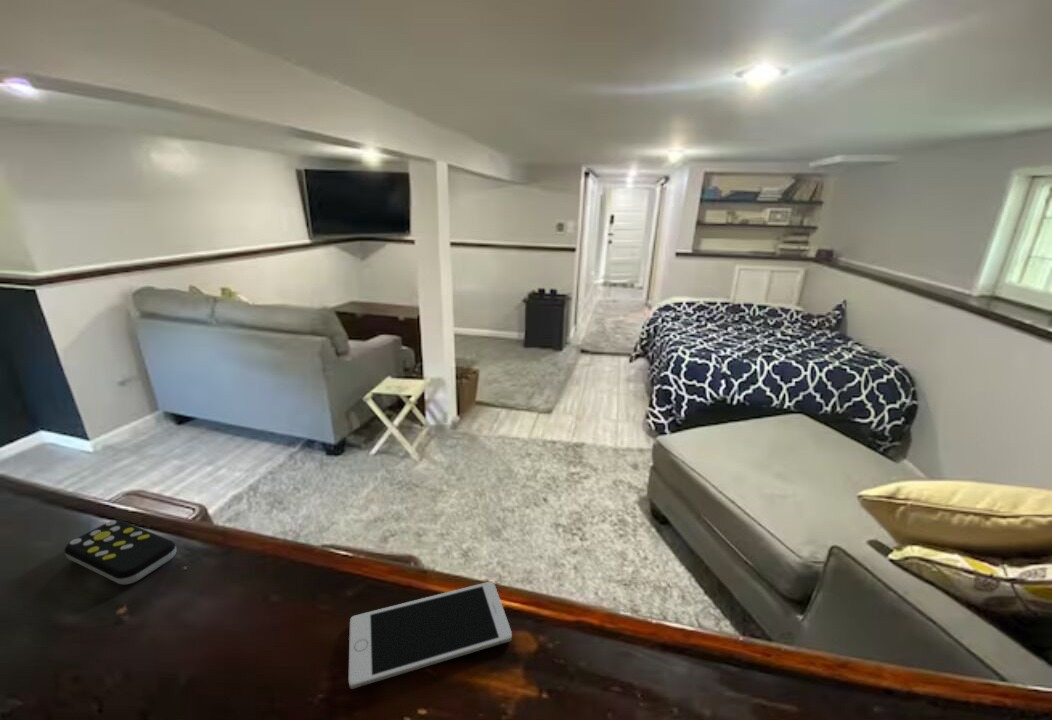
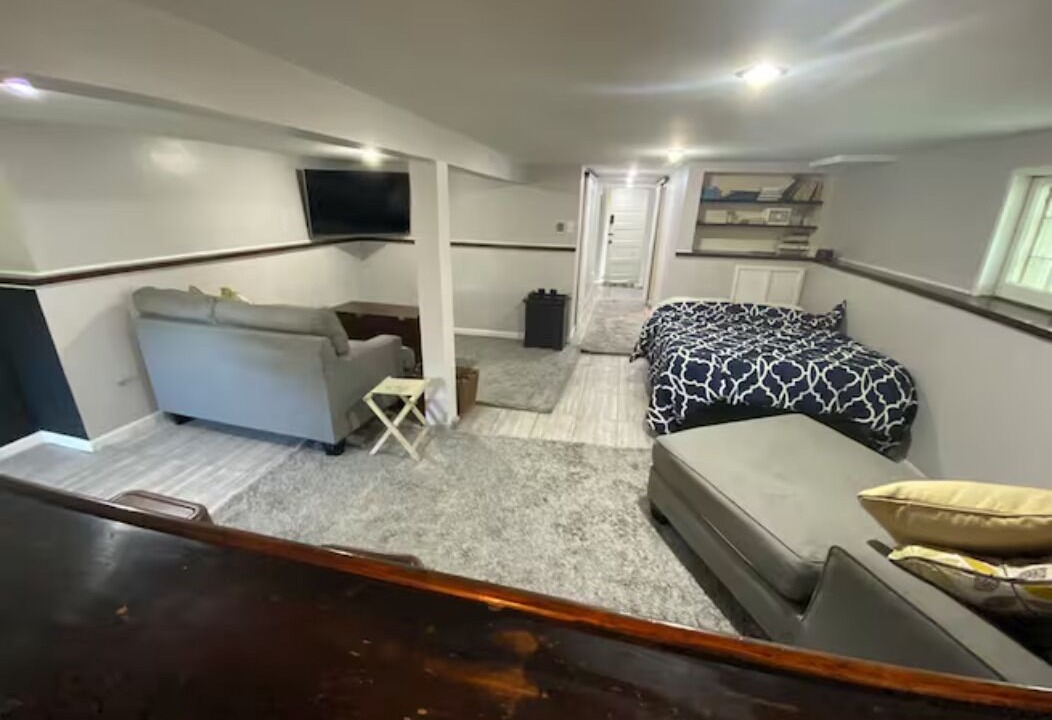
- remote control [64,519,178,585]
- cell phone [348,581,513,690]
